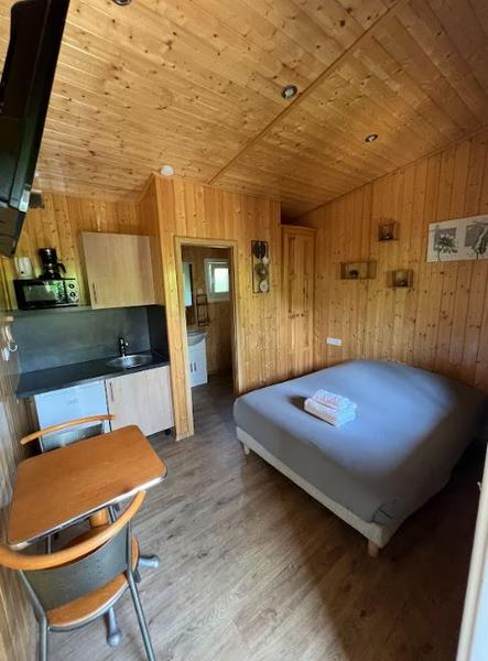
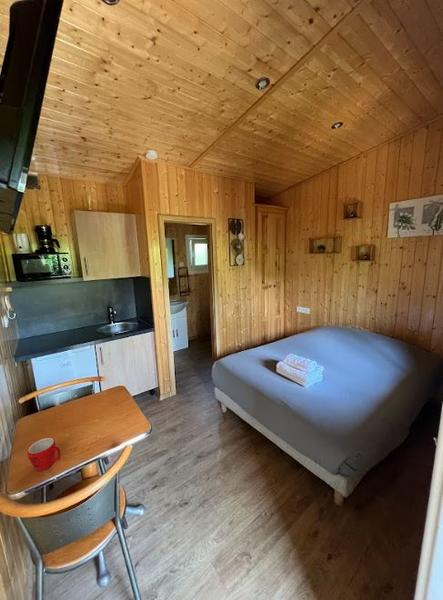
+ mug [26,437,61,472]
